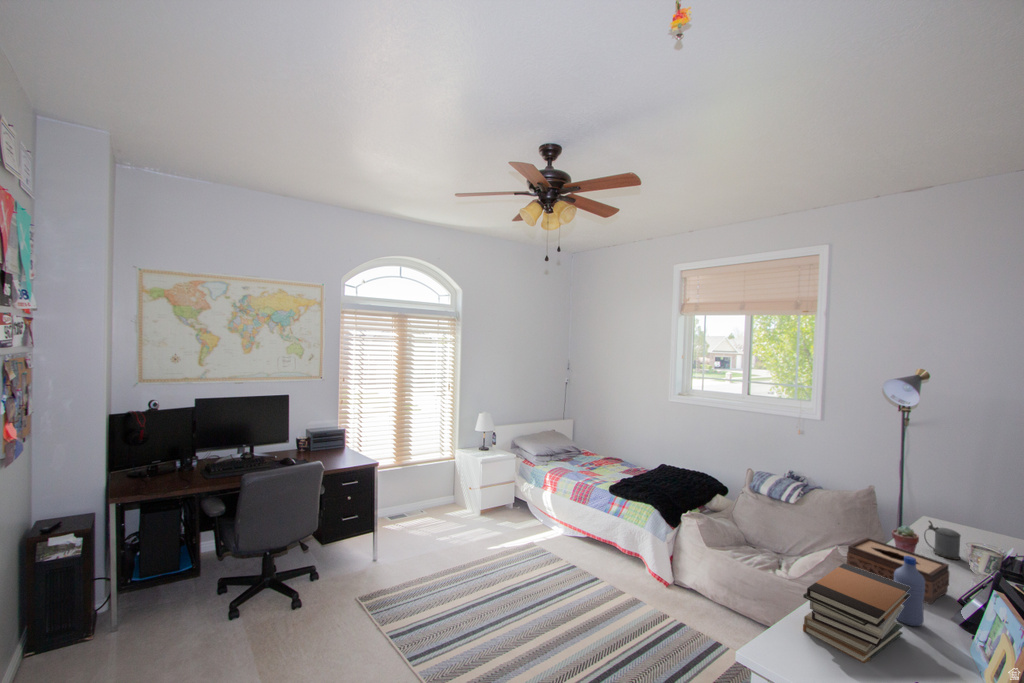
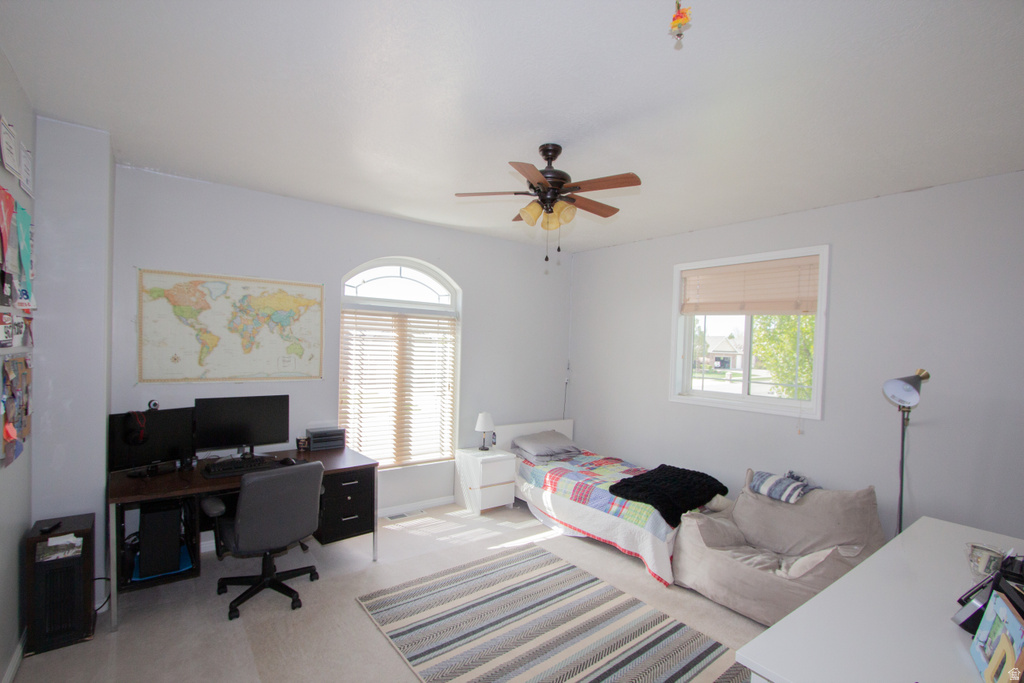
- book stack [802,563,910,664]
- tissue box [846,537,951,605]
- beer stein [923,520,962,561]
- potted succulent [891,525,920,553]
- water bottle [894,556,925,627]
